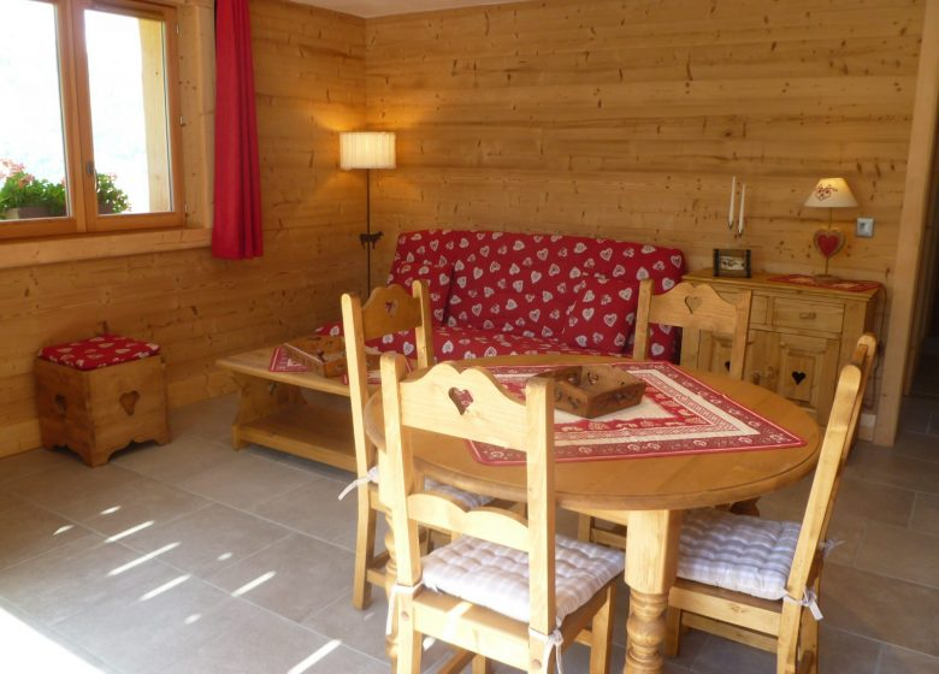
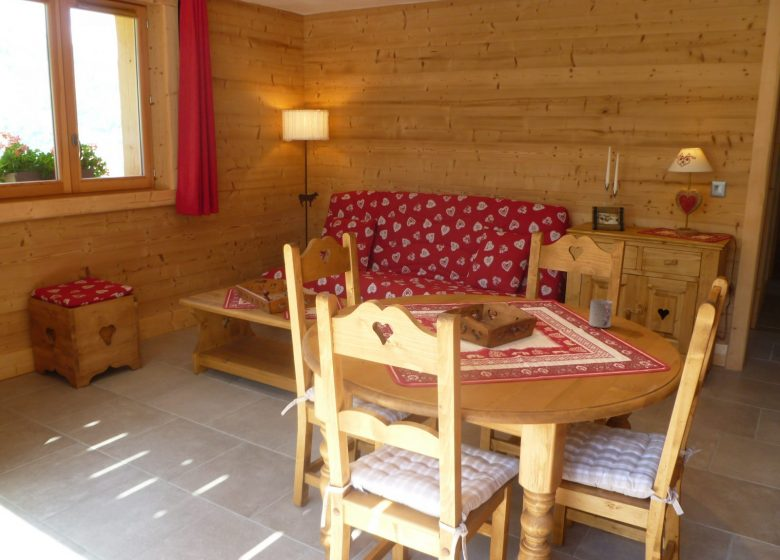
+ cup [588,298,613,329]
